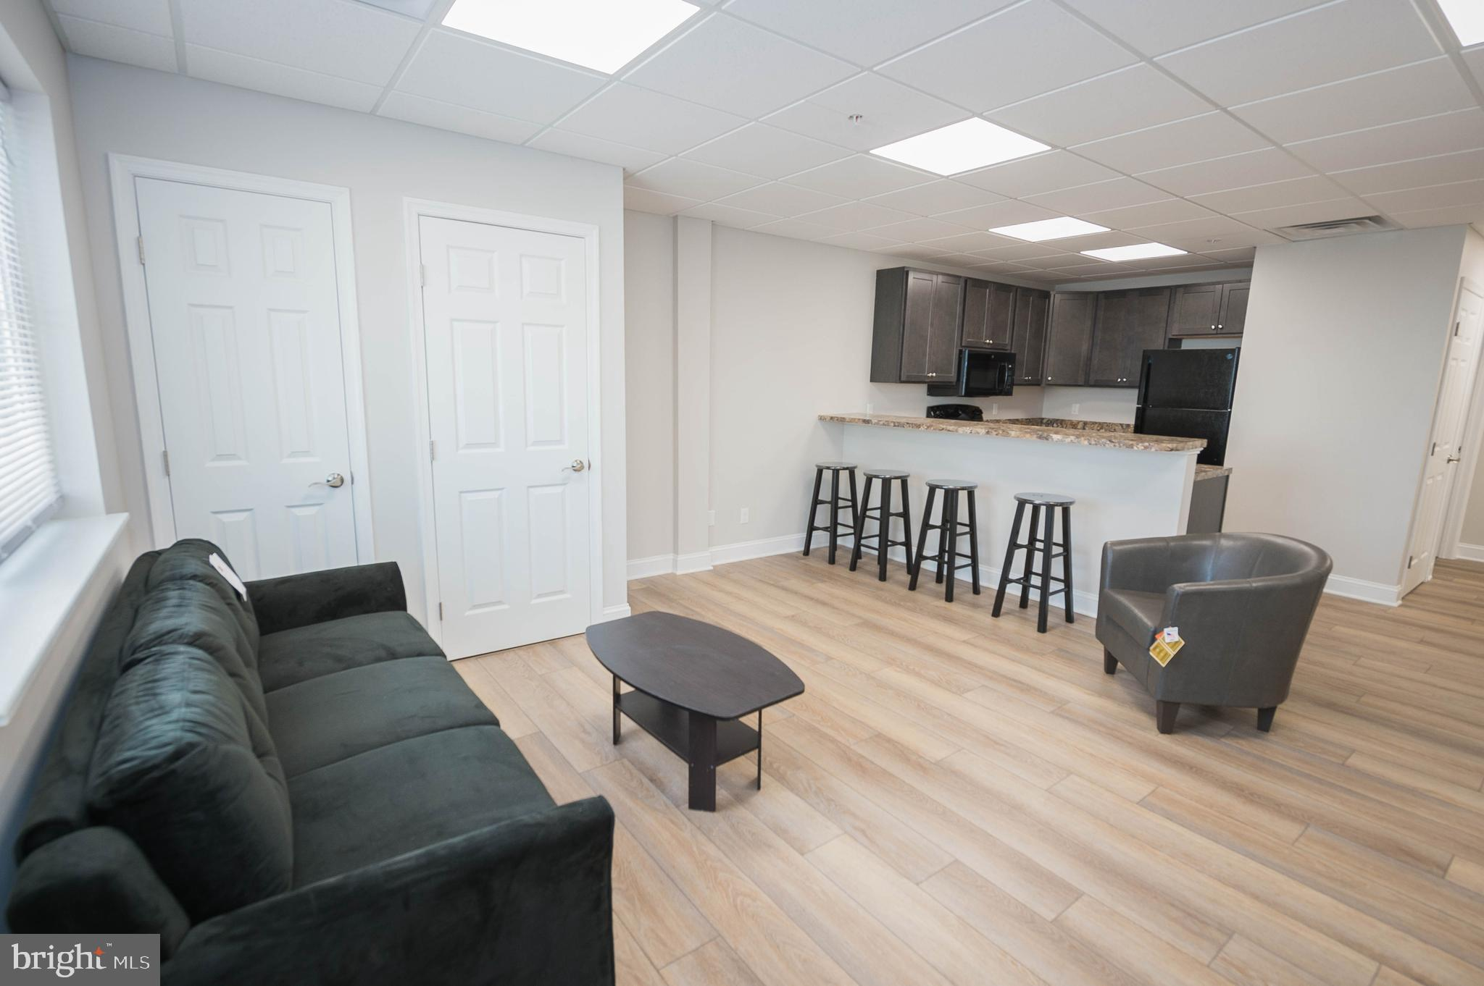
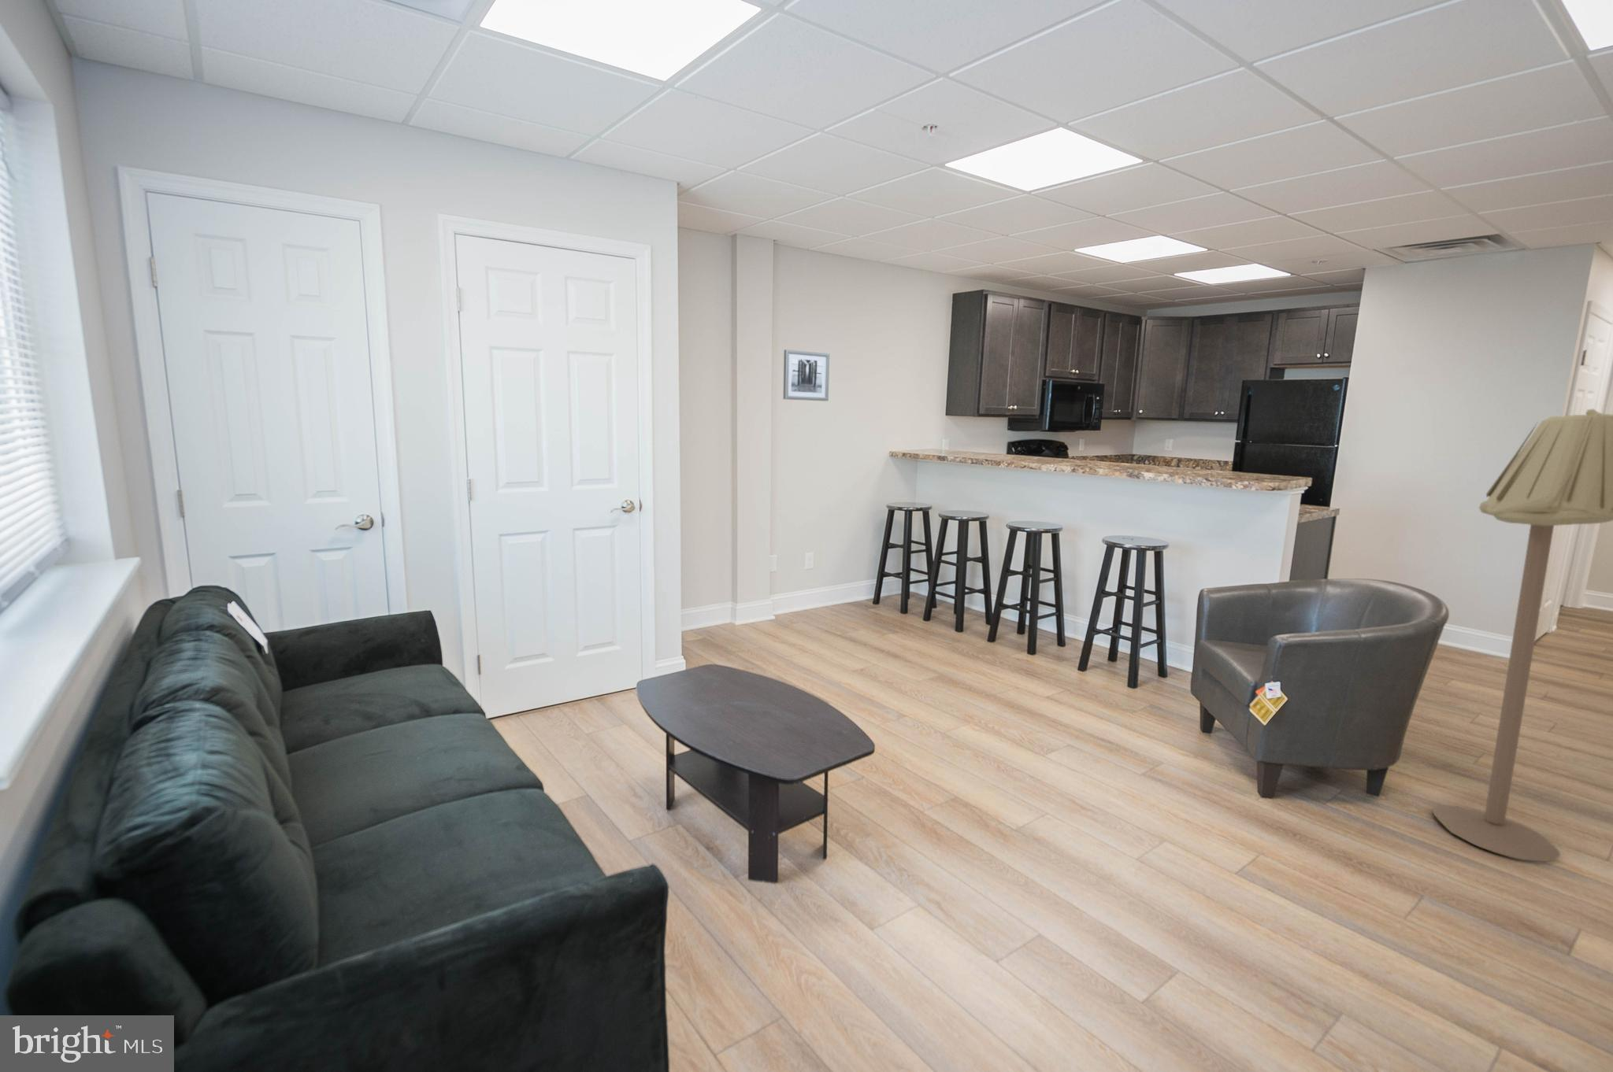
+ floor lamp [1432,408,1613,863]
+ wall art [783,348,830,402]
